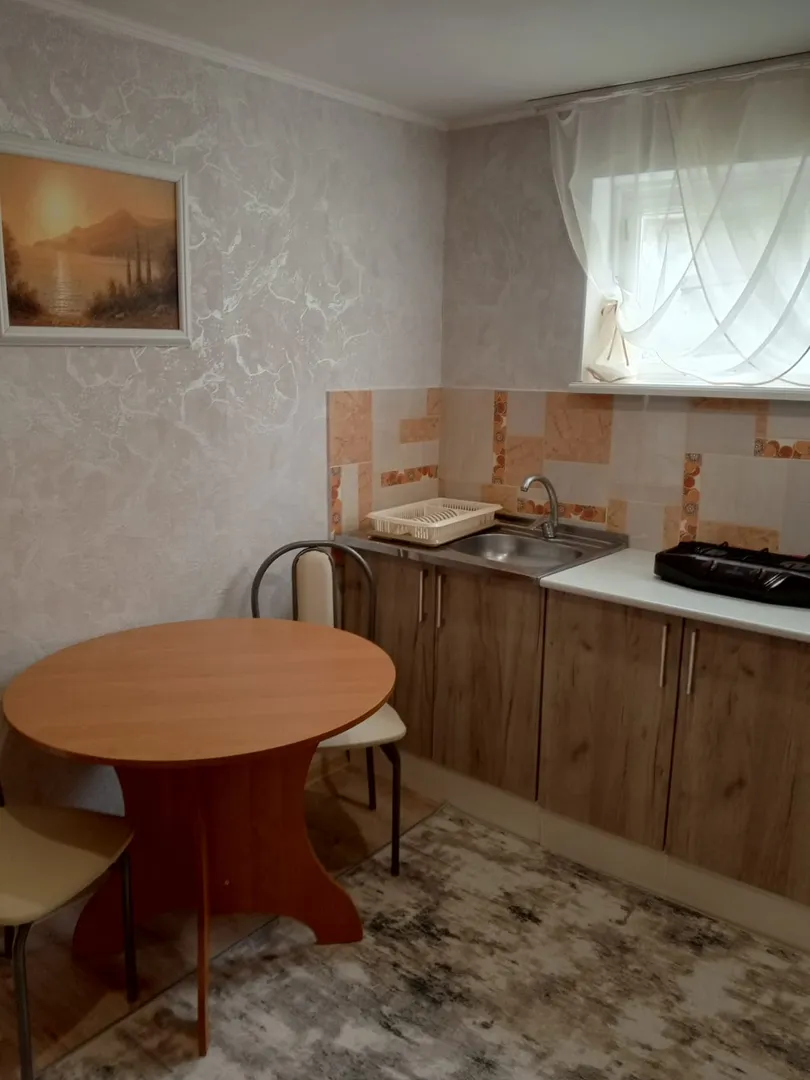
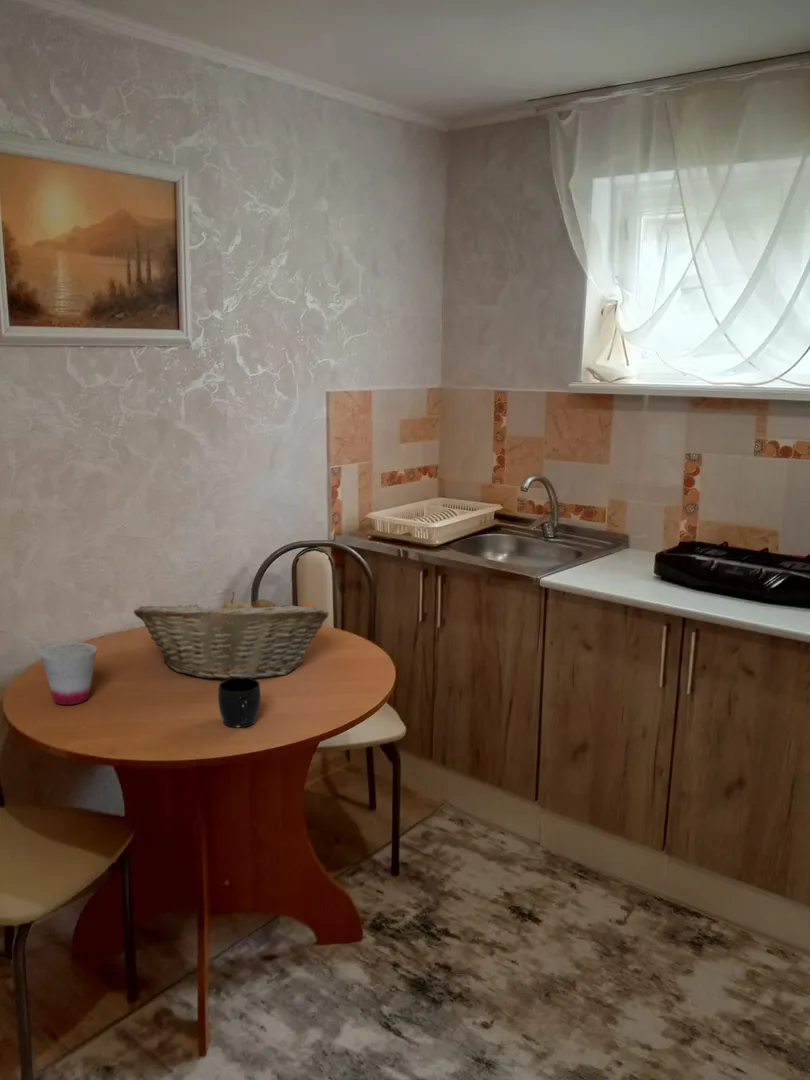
+ mug [217,678,262,729]
+ fruit basket [133,591,330,680]
+ cup [39,642,98,706]
